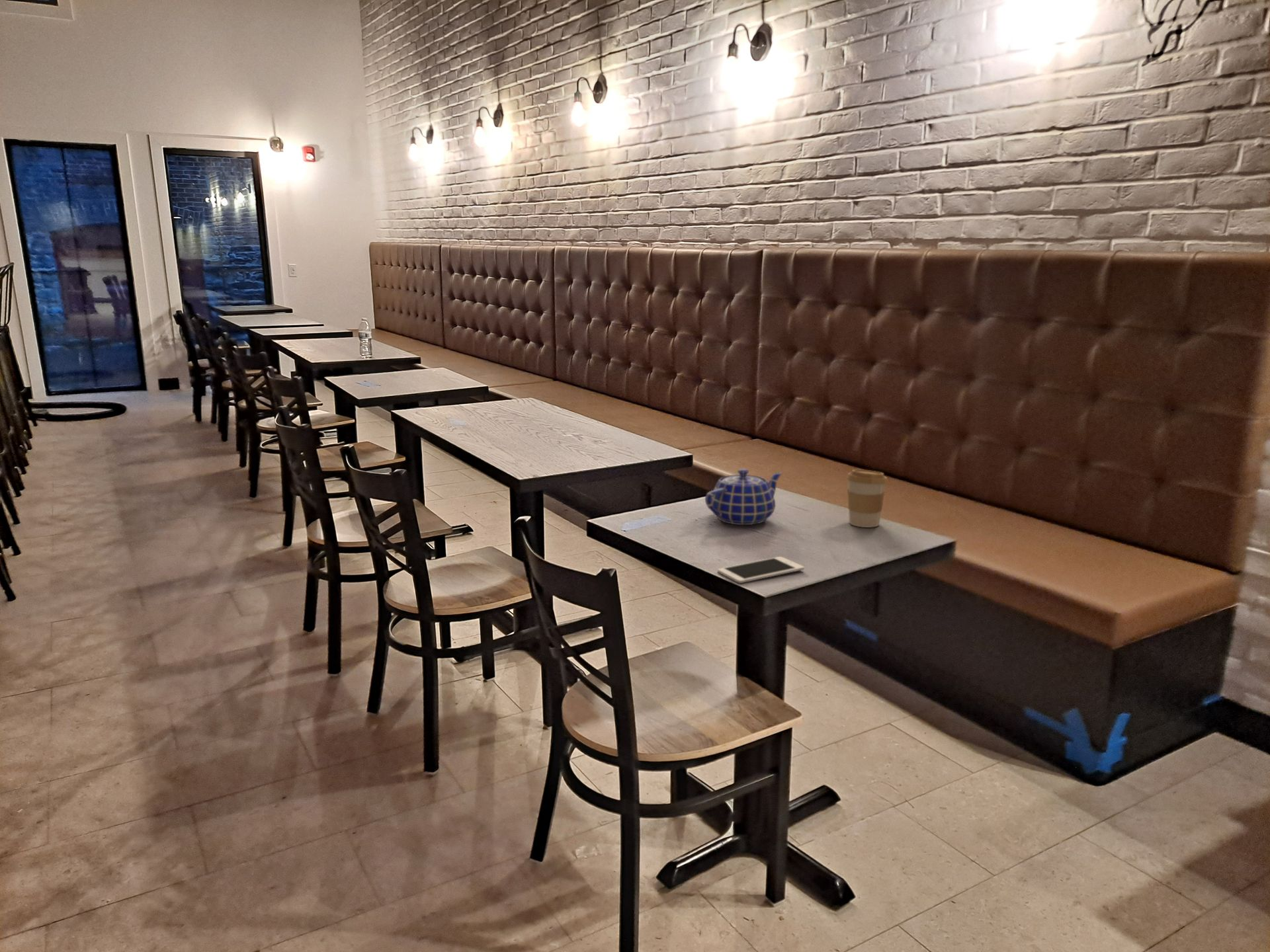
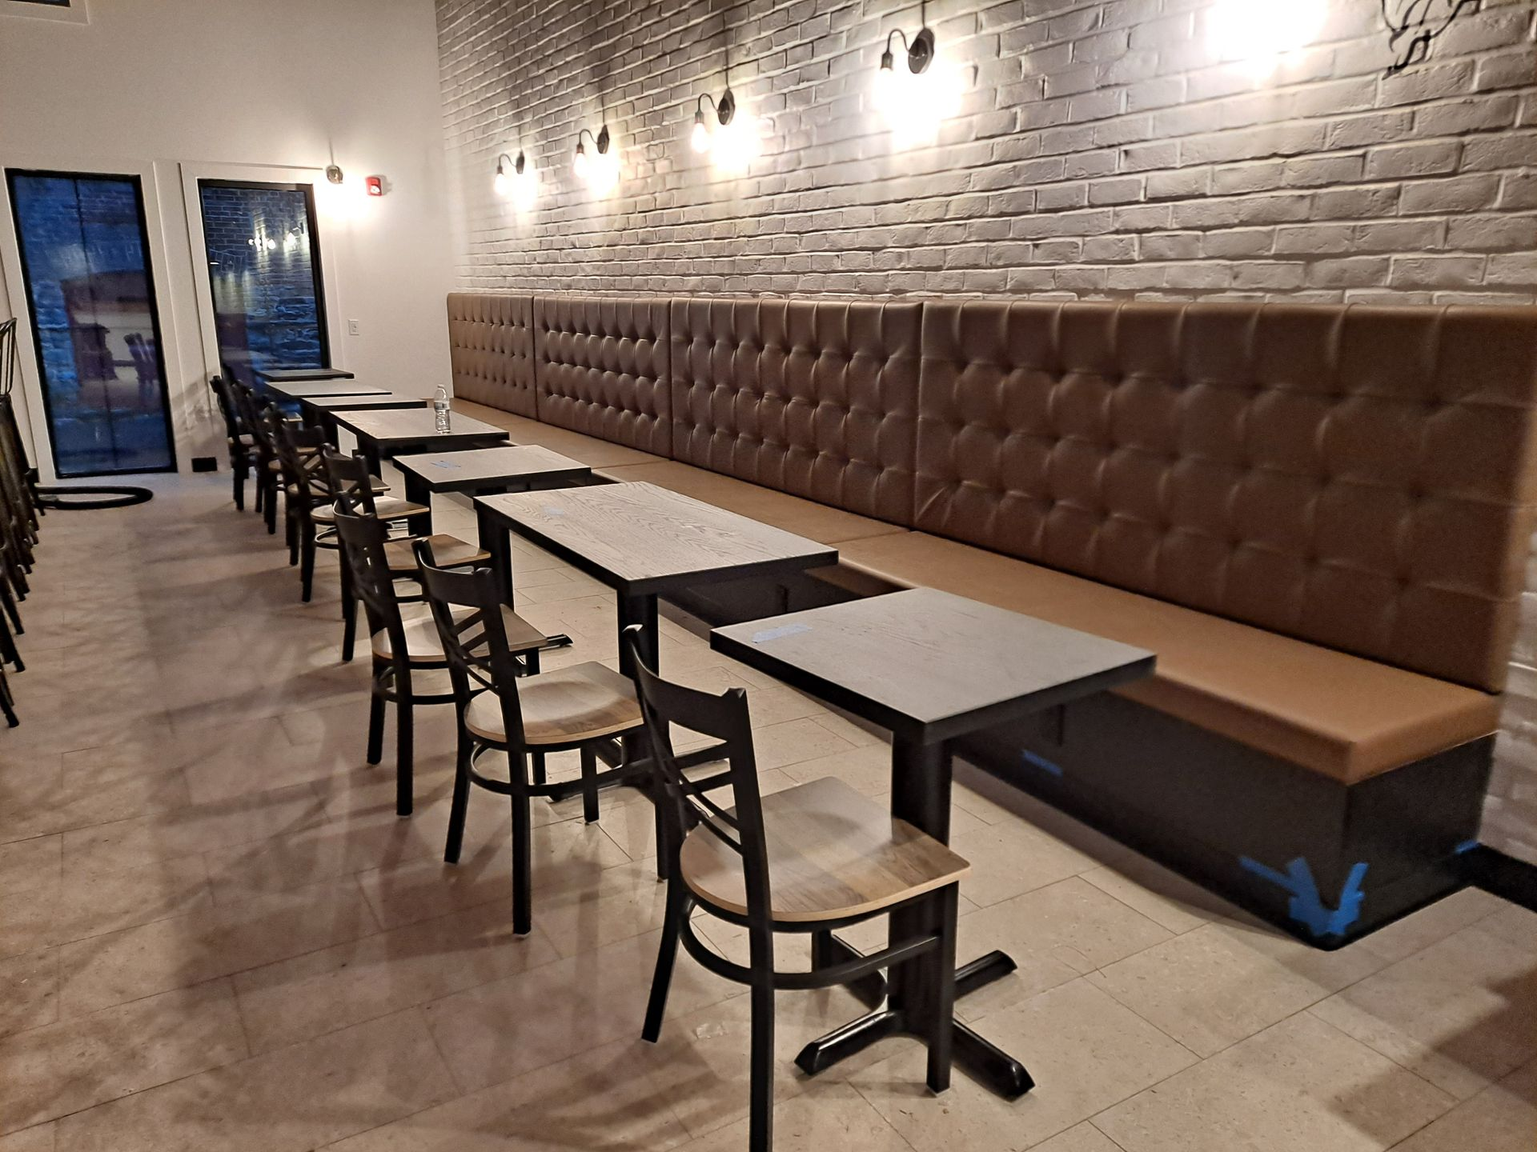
- teapot [704,469,783,526]
- cell phone [717,556,805,584]
- coffee cup [846,469,888,528]
